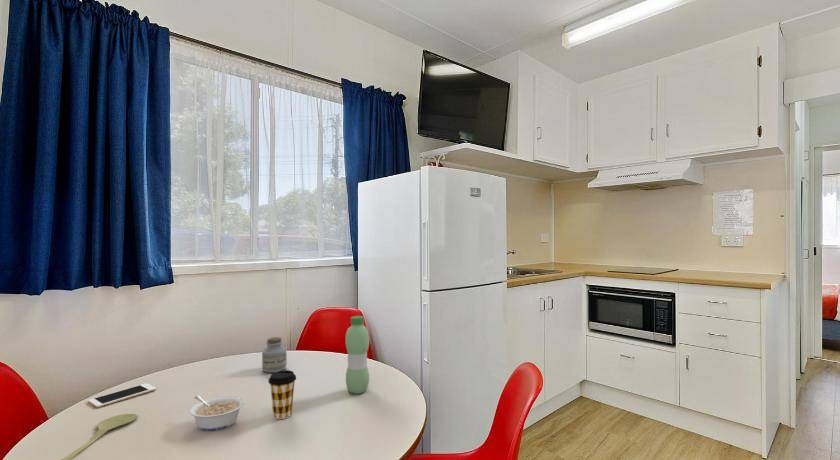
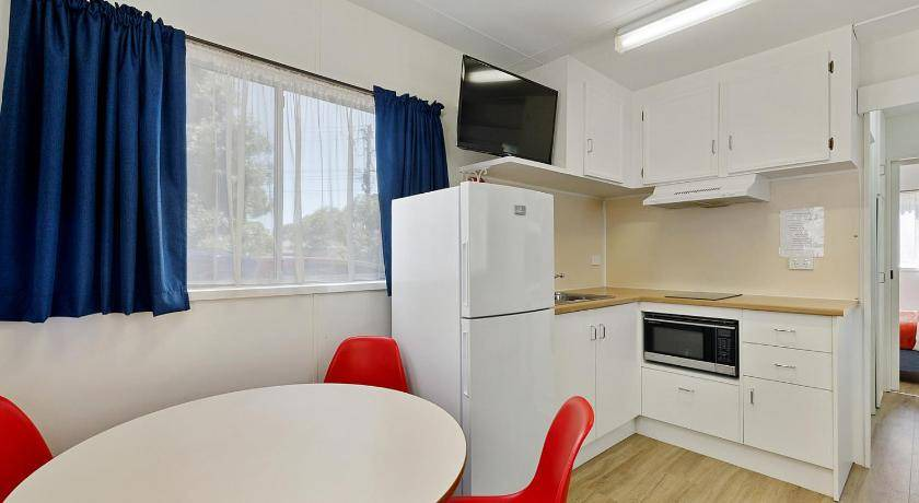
- coffee cup [267,369,297,420]
- cell phone [88,382,157,408]
- water bottle [345,315,370,395]
- legume [188,395,245,432]
- spoon [60,413,138,460]
- jar [261,336,287,374]
